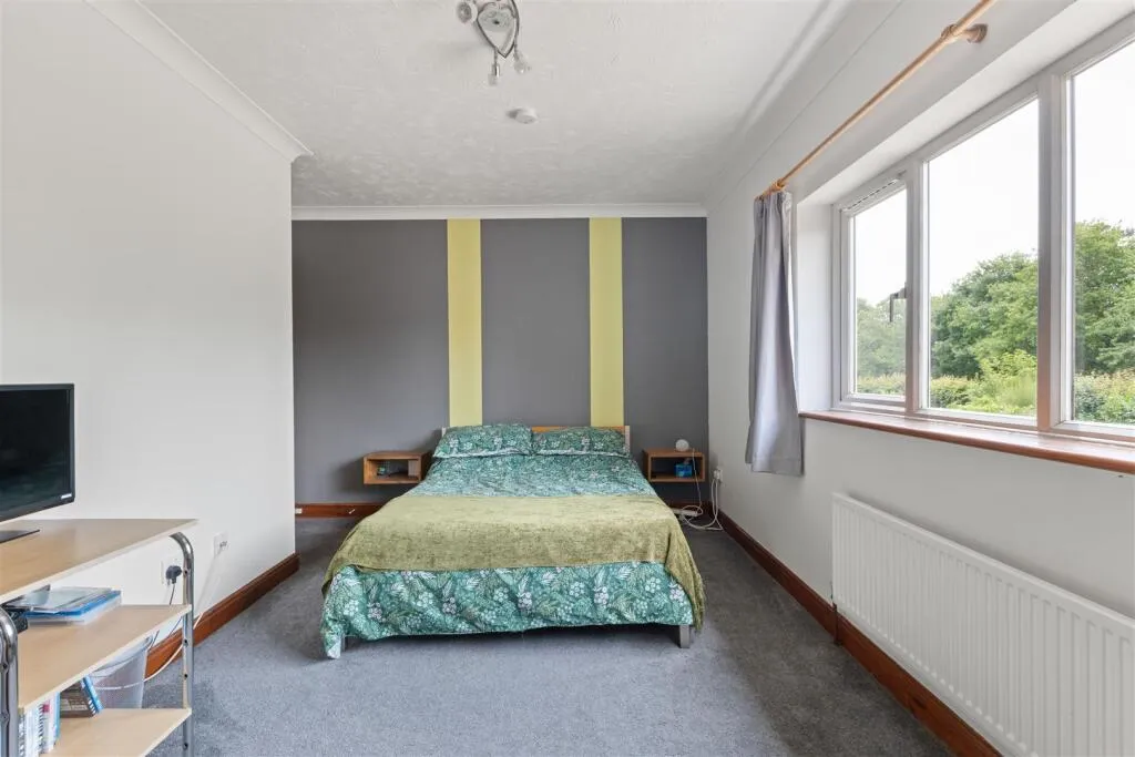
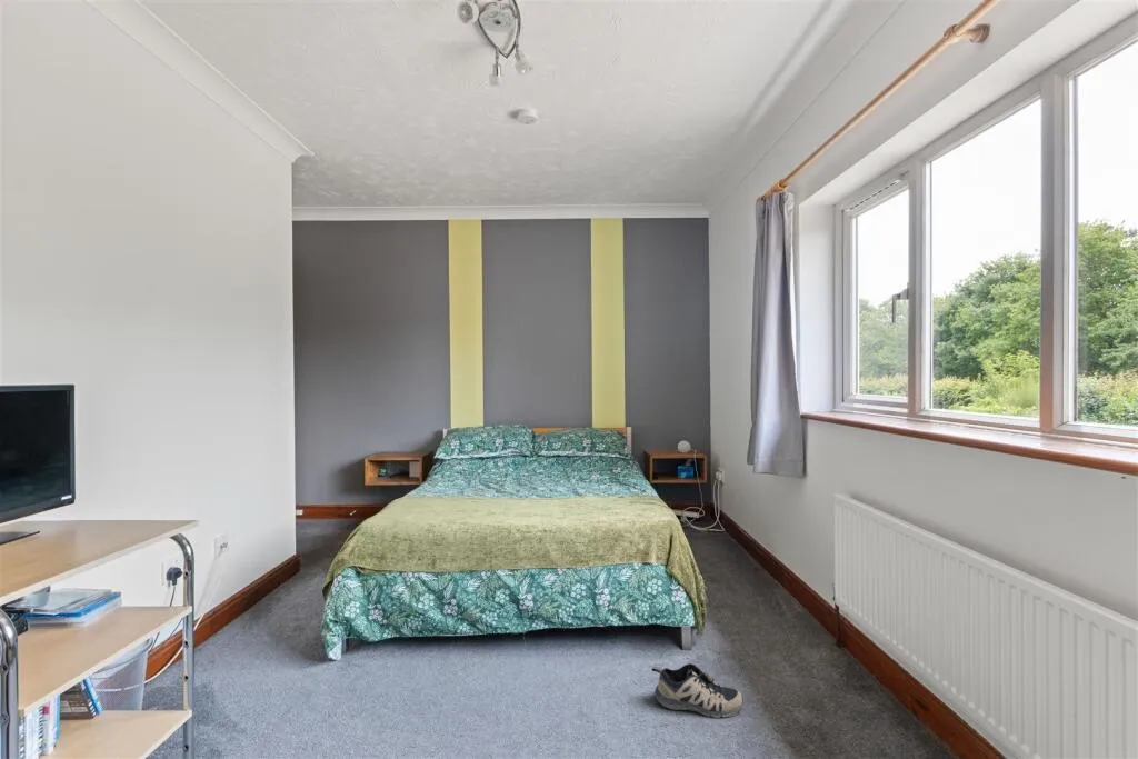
+ shoe [650,662,745,719]
